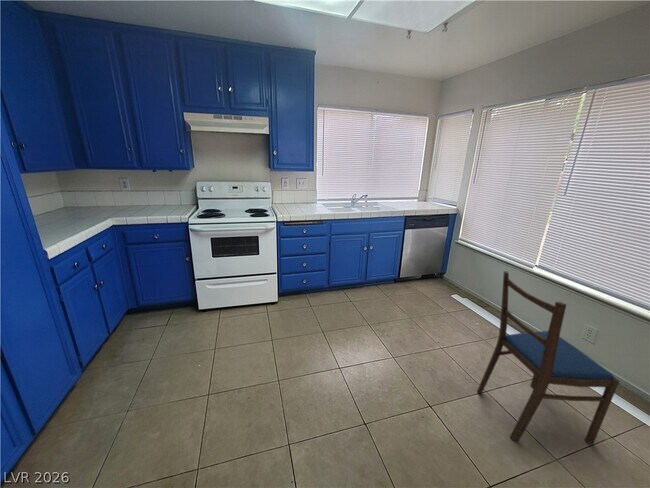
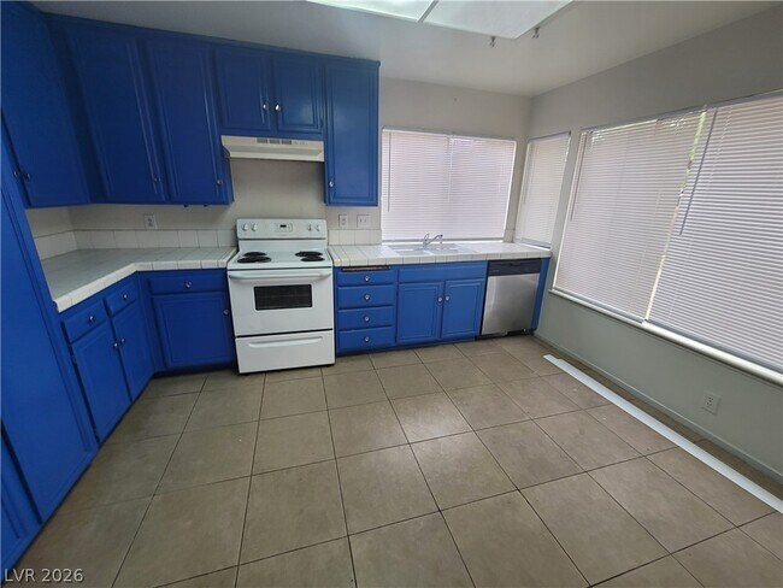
- dining chair [476,270,620,444]
